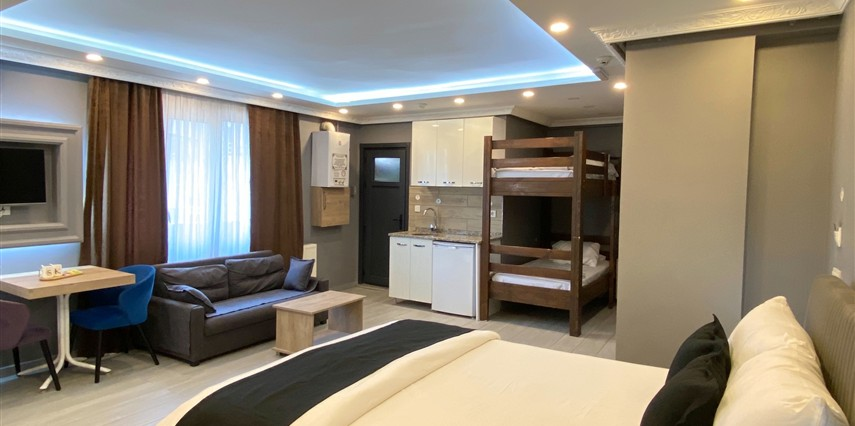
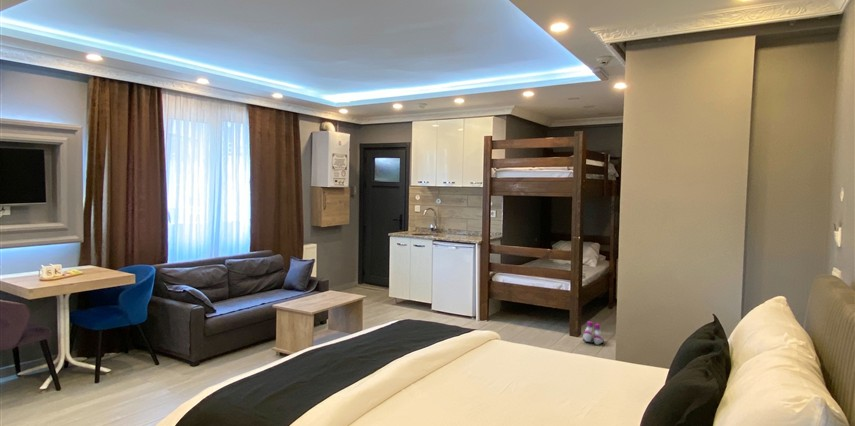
+ boots [582,320,605,346]
